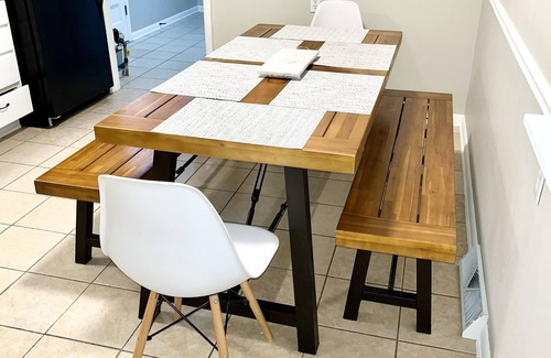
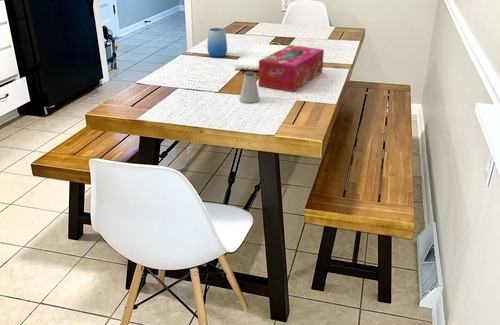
+ cup [206,27,228,58]
+ saltshaker [239,70,261,104]
+ tissue box [257,44,325,93]
